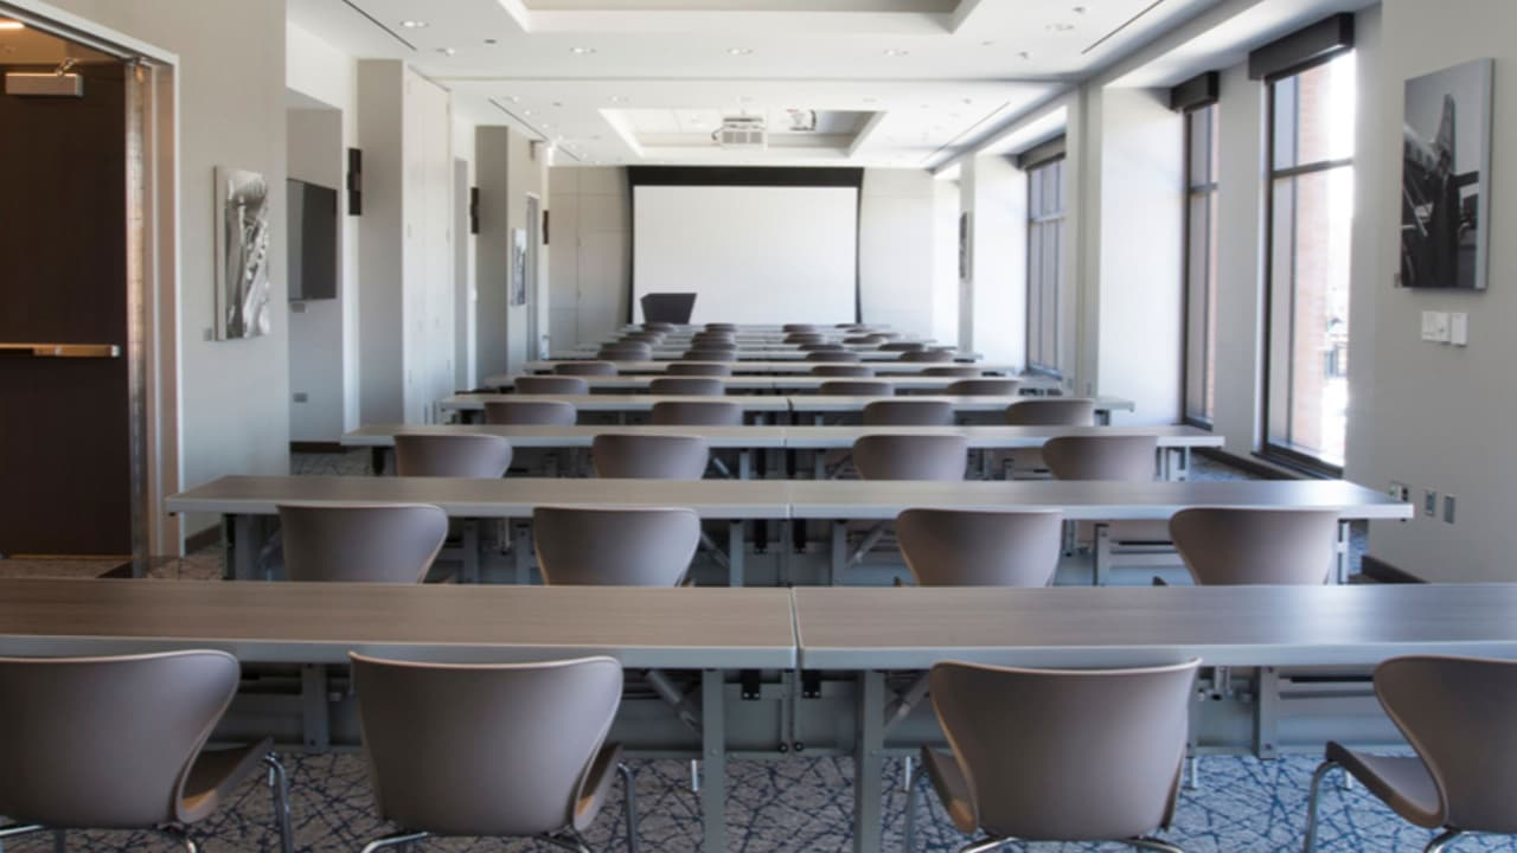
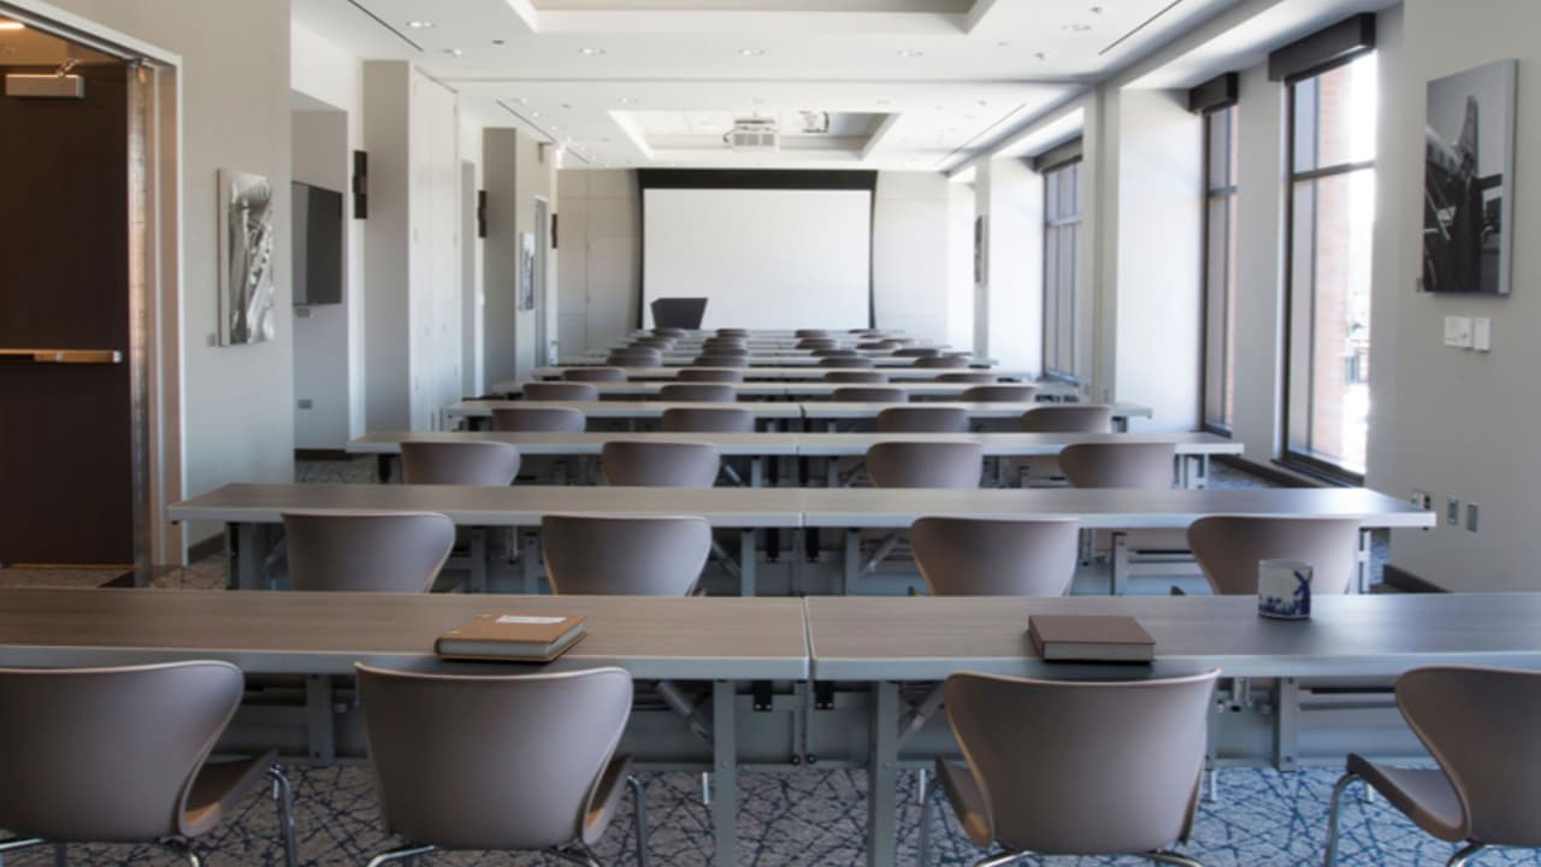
+ notebook [1027,613,1158,662]
+ mug [1257,558,1315,619]
+ notebook [432,612,589,662]
